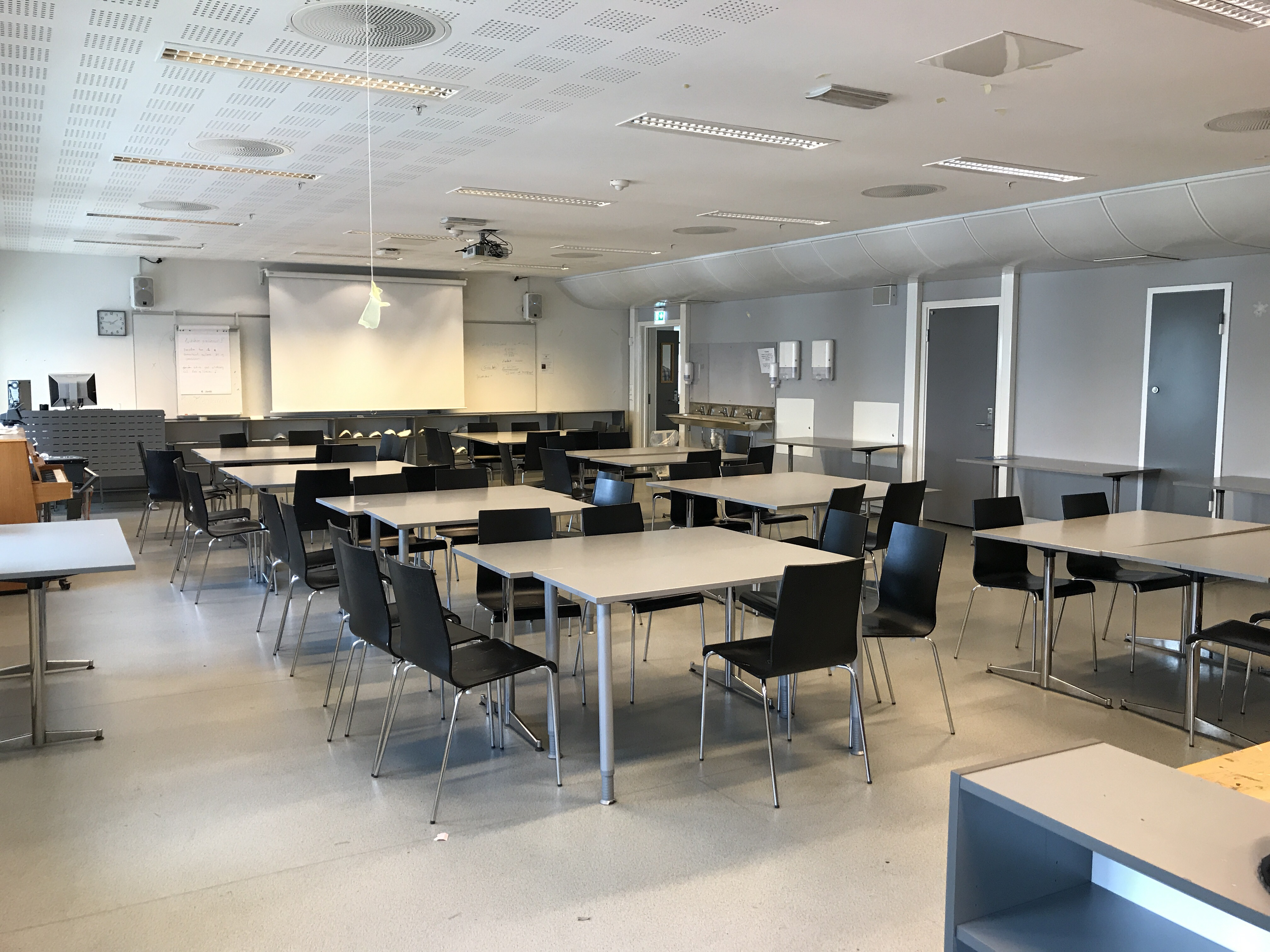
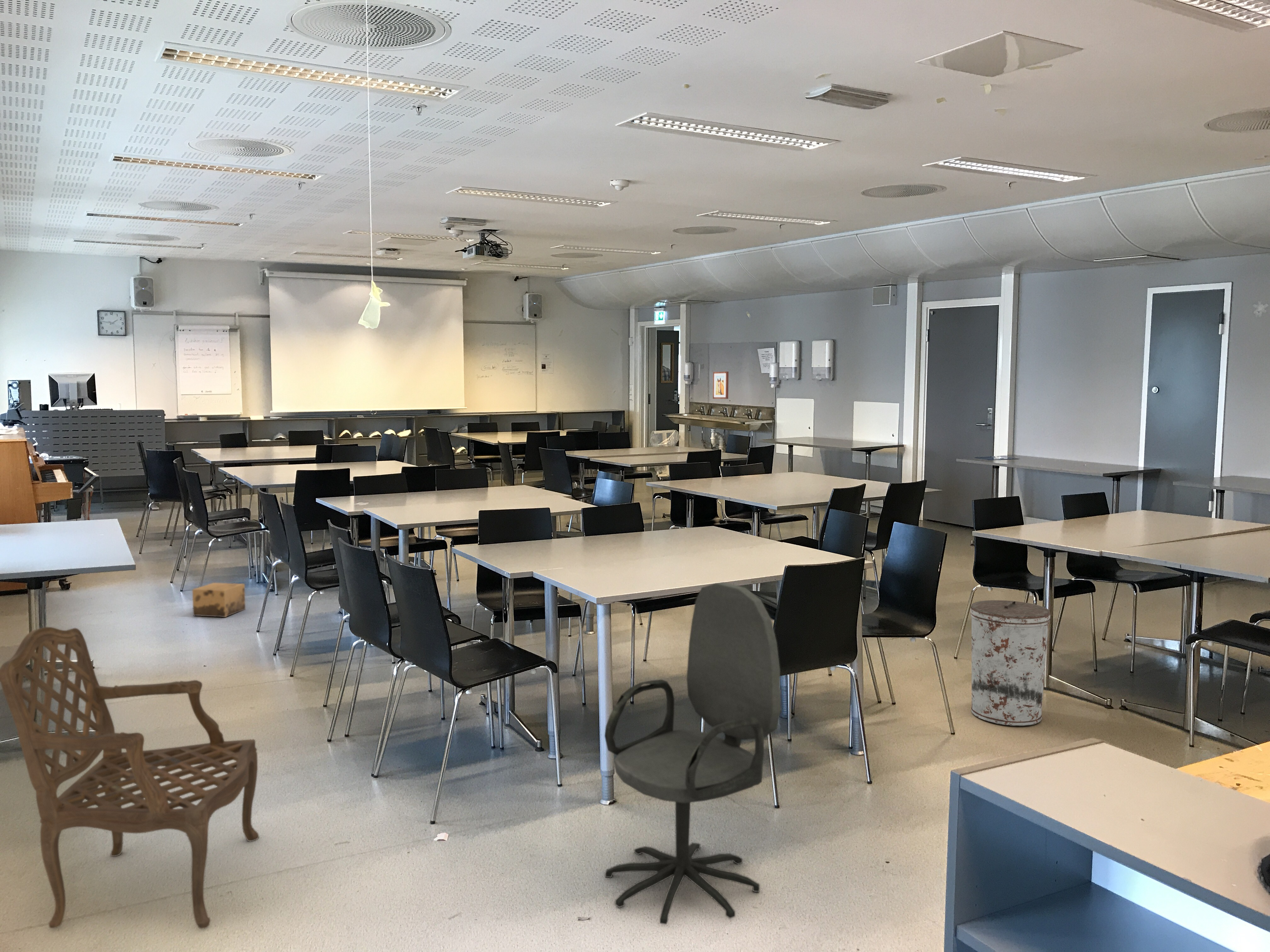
+ trash can [970,600,1051,726]
+ cardboard box [192,582,246,617]
+ armchair [0,627,259,929]
+ wall art [712,371,729,399]
+ office chair [604,582,781,925]
